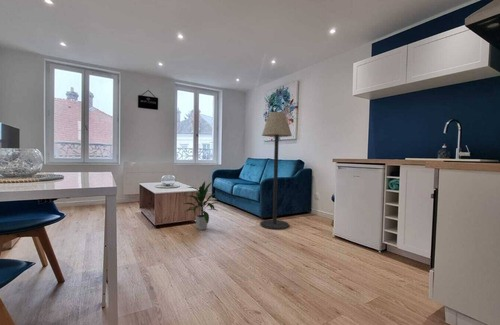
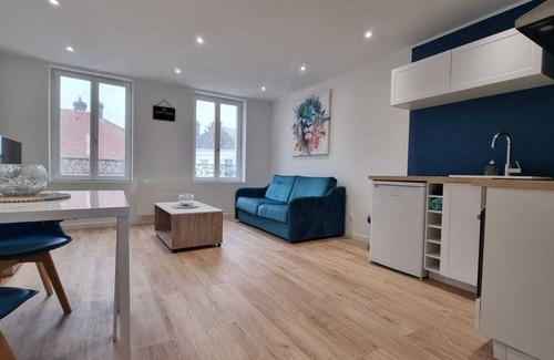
- floor lamp [259,111,293,230]
- indoor plant [183,180,218,231]
